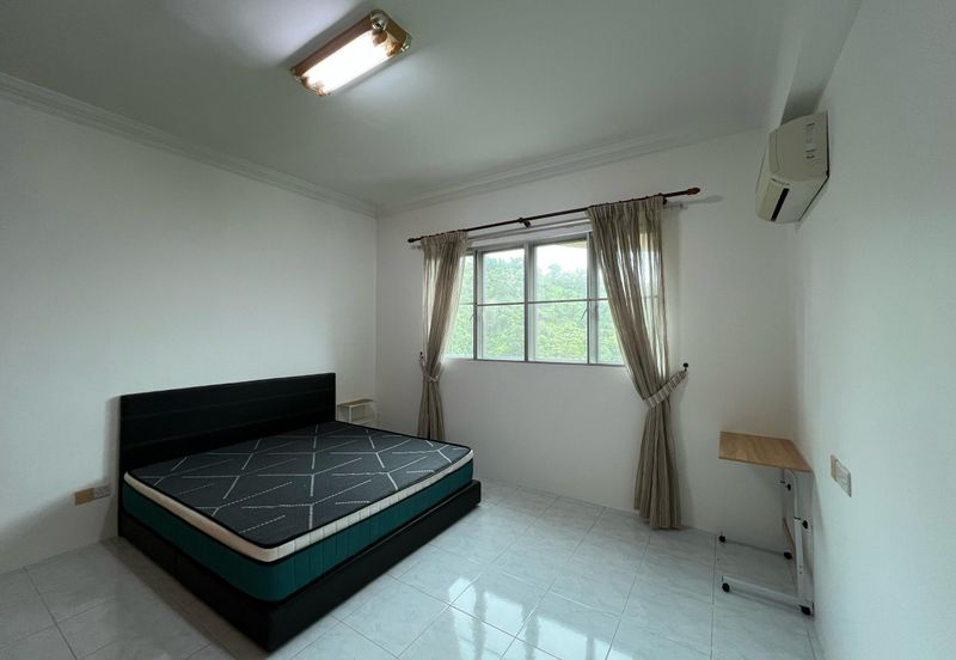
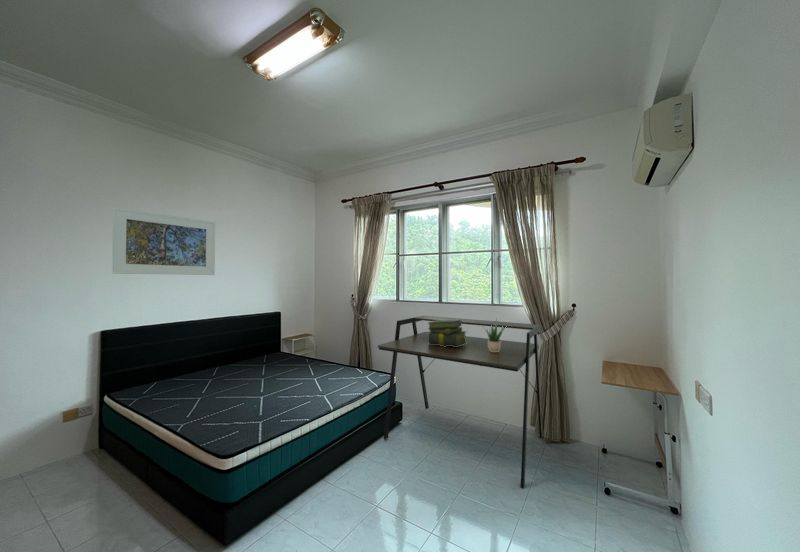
+ desk [377,315,544,489]
+ potted plant [483,317,507,352]
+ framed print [111,206,216,276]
+ stack of books [427,320,468,347]
